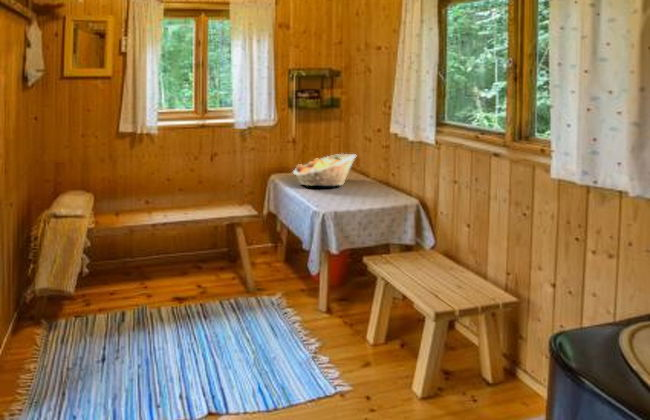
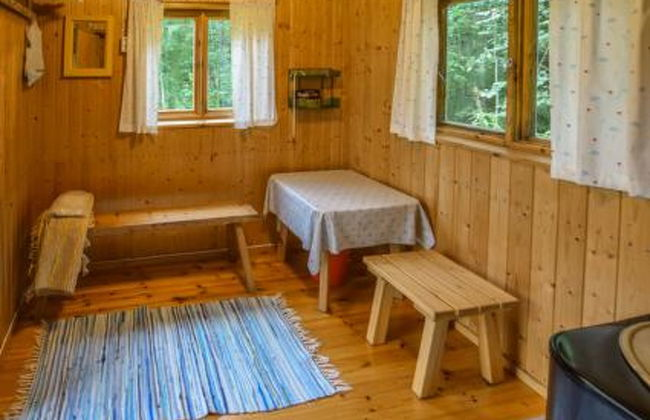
- fruit basket [292,153,357,187]
